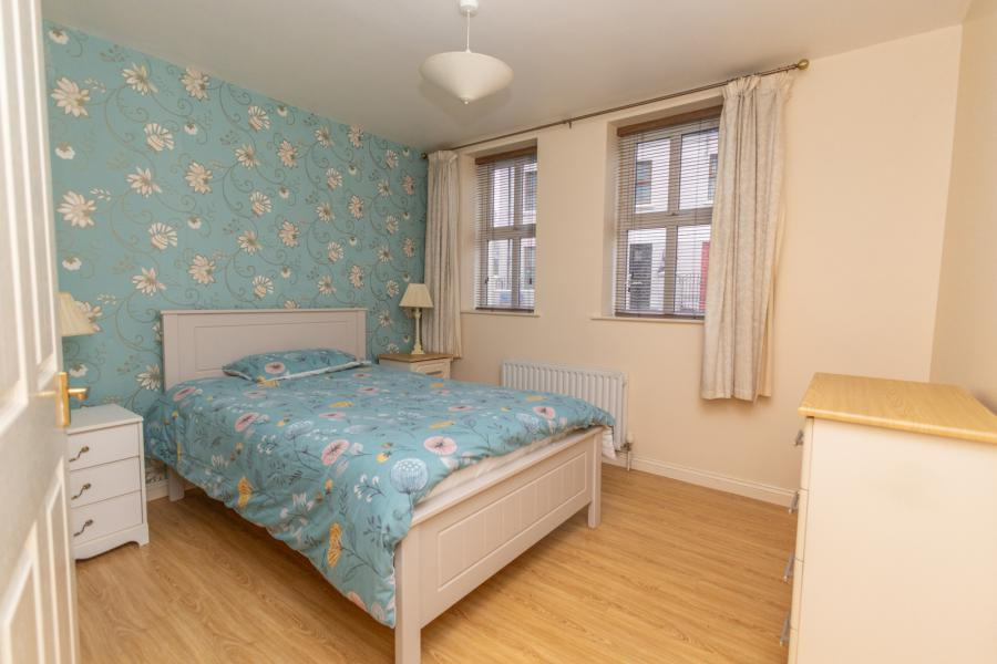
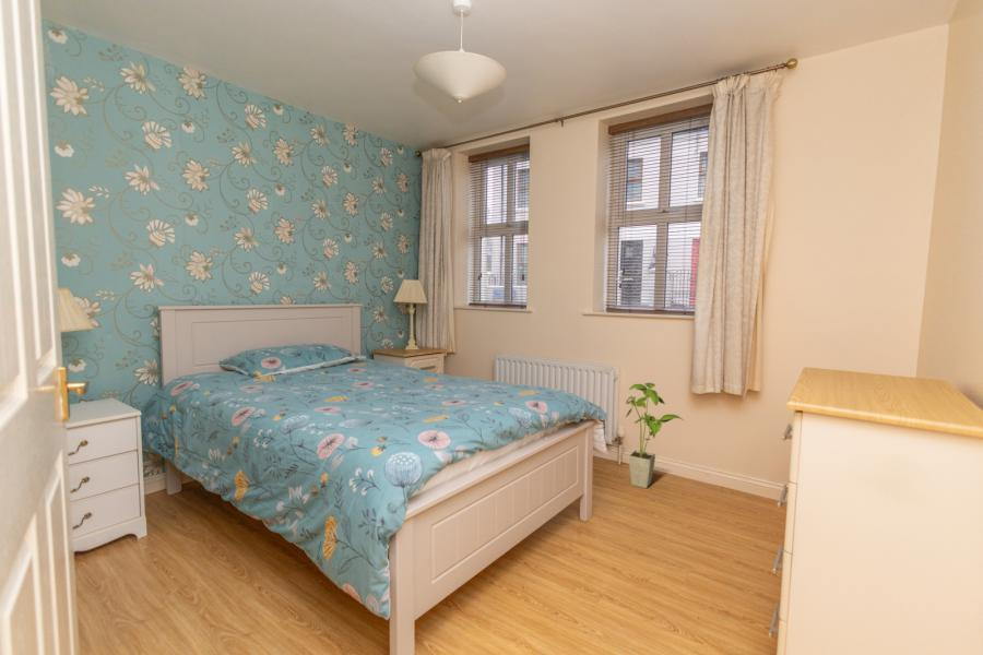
+ house plant [625,382,685,489]
